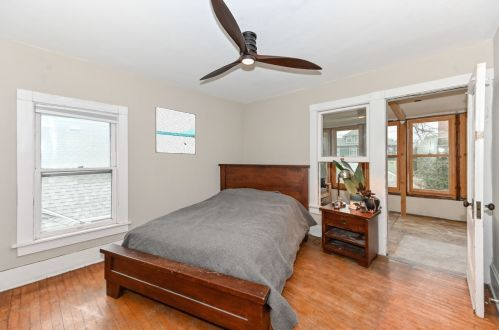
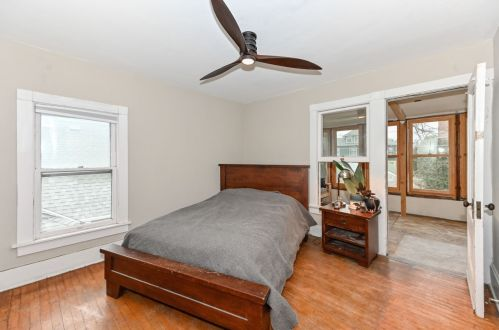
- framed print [155,106,197,155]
